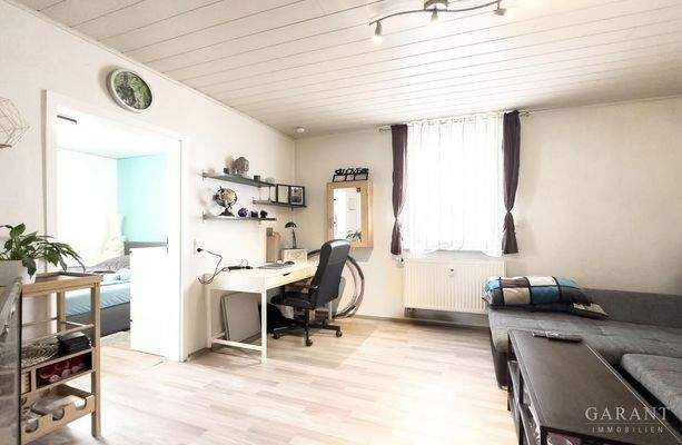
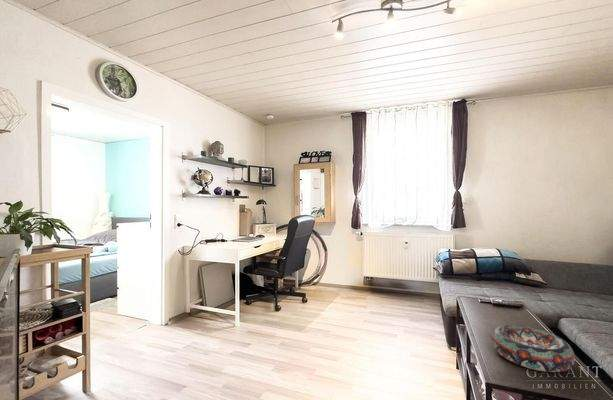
+ decorative bowl [491,324,576,373]
